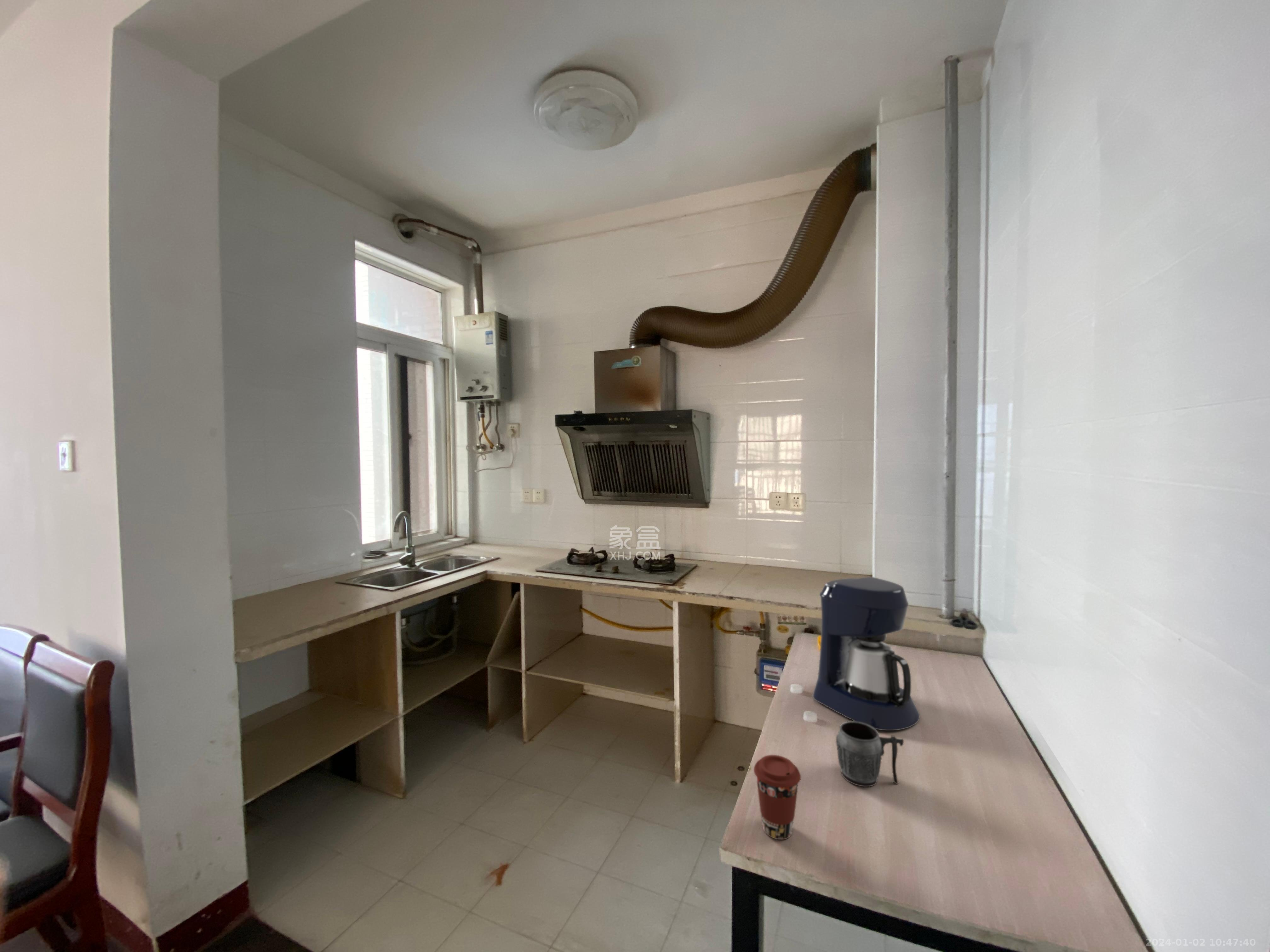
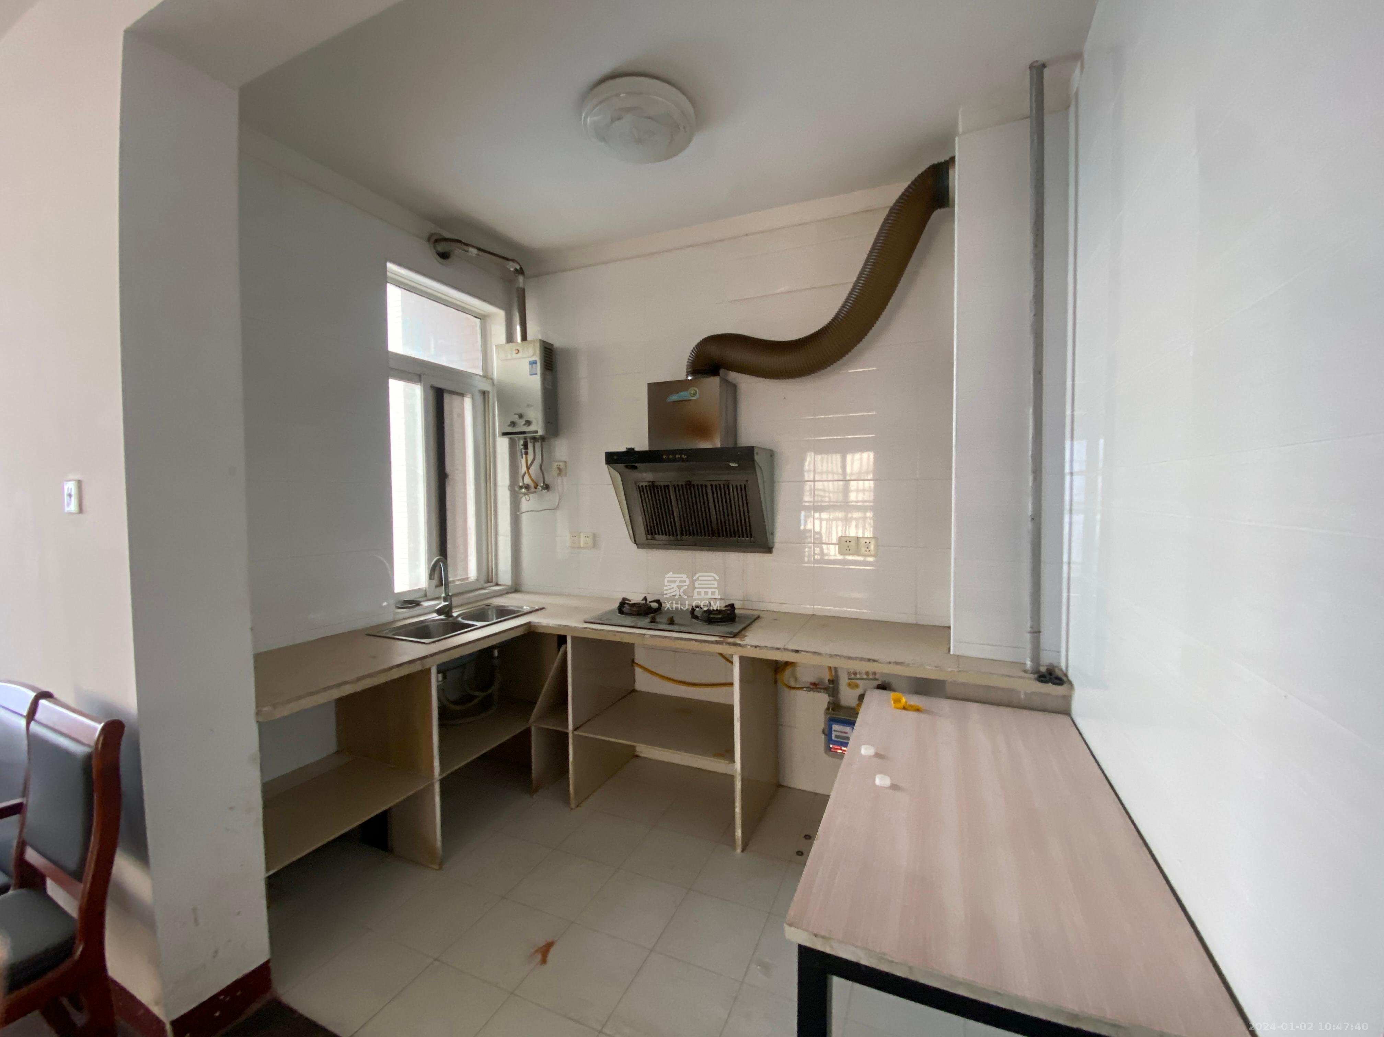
- coffee maker [812,576,920,731]
- coffee cup [753,755,801,840]
- mug [836,721,904,787]
